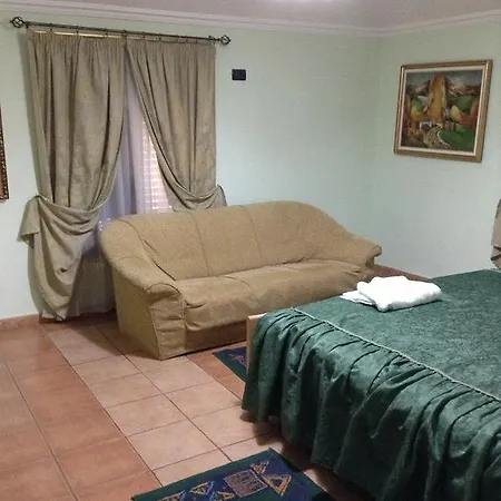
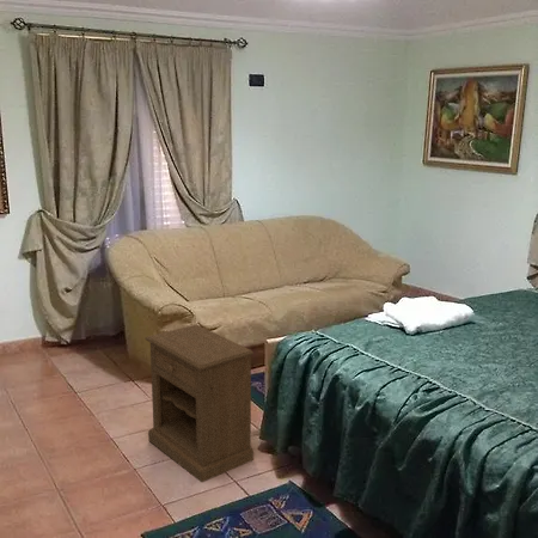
+ nightstand [143,324,255,483]
